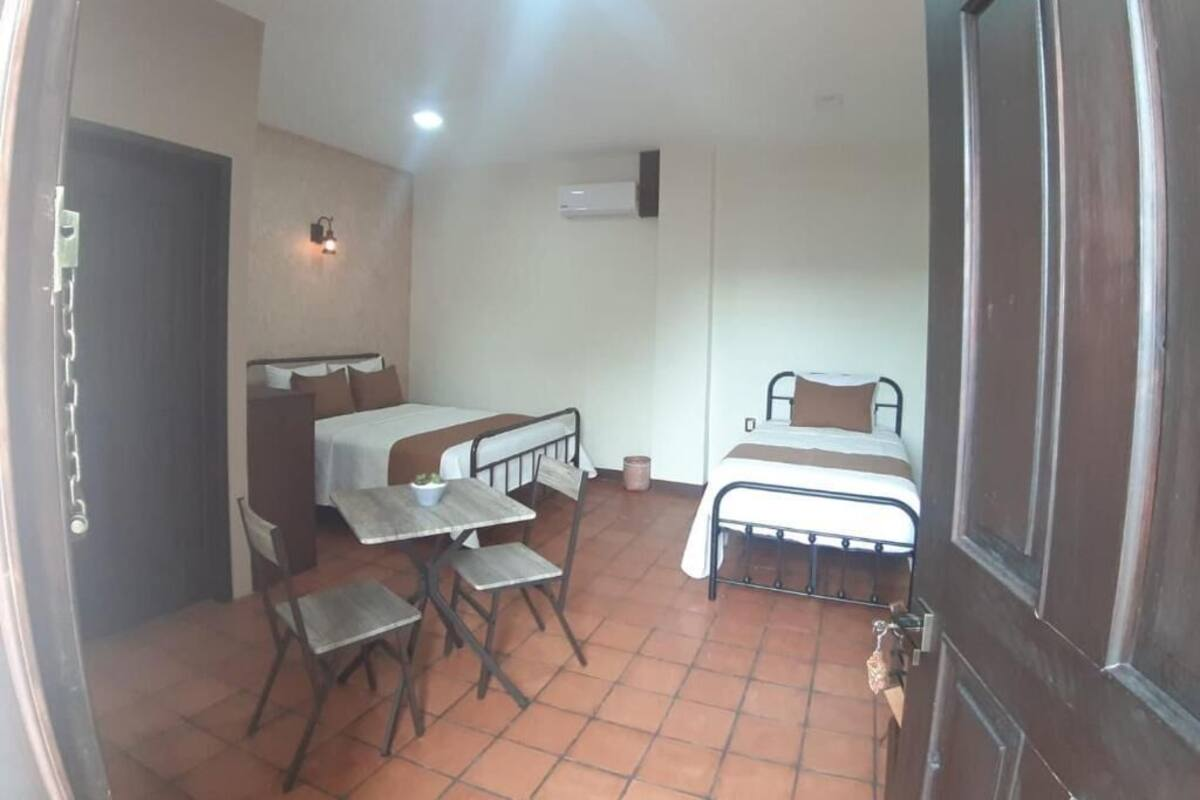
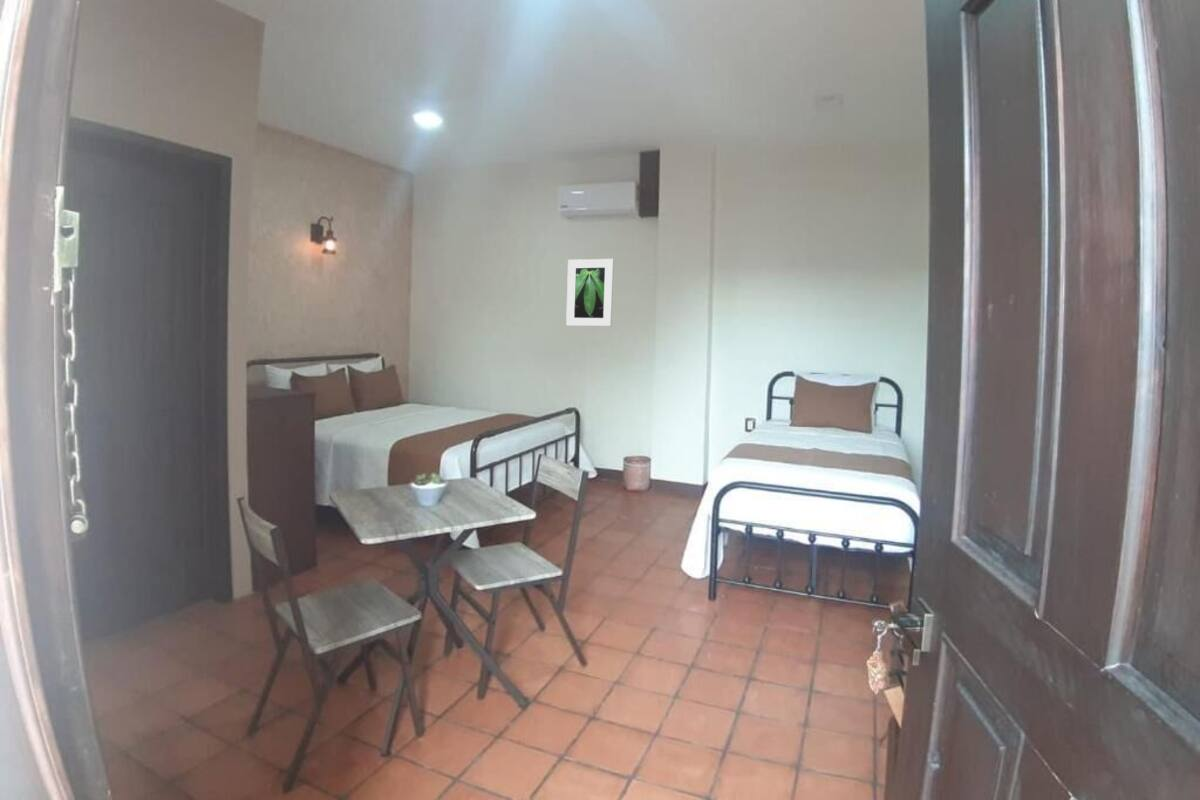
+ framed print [565,258,615,327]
